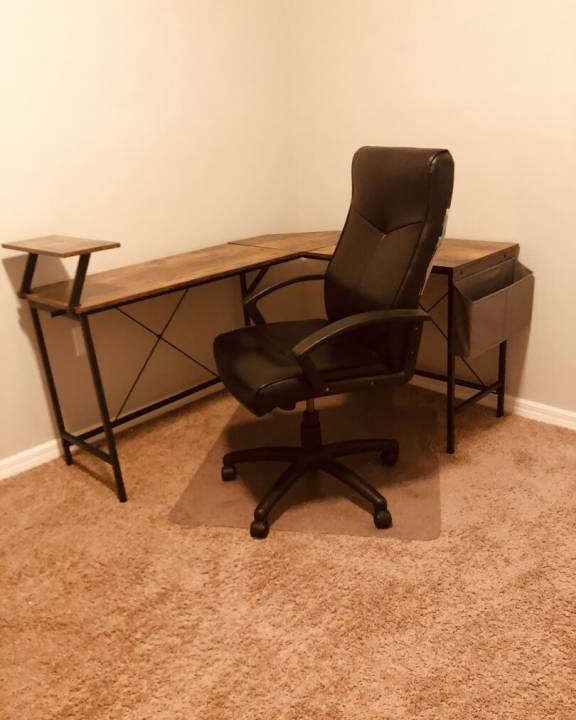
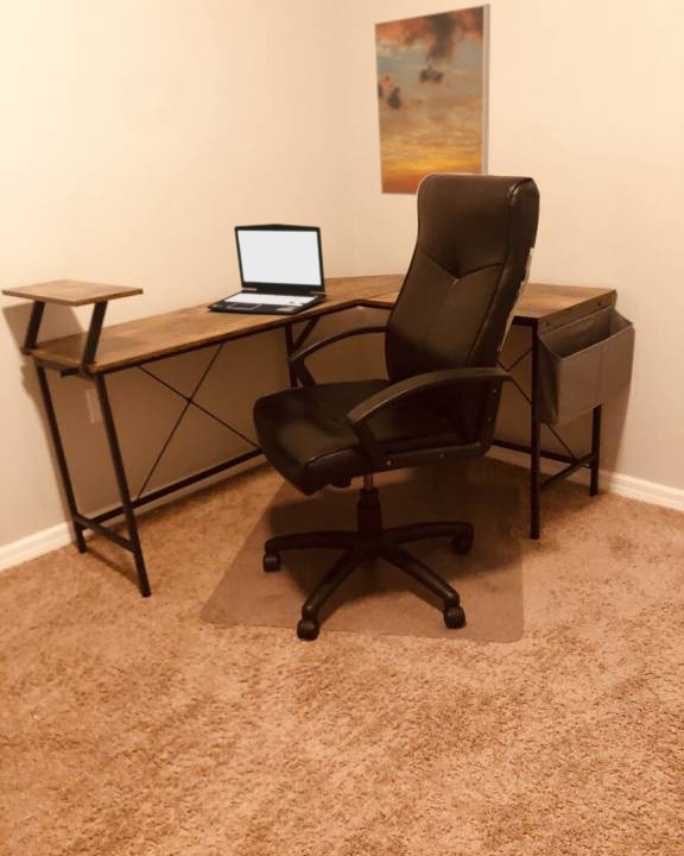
+ laptop [205,222,328,316]
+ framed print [373,2,492,197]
